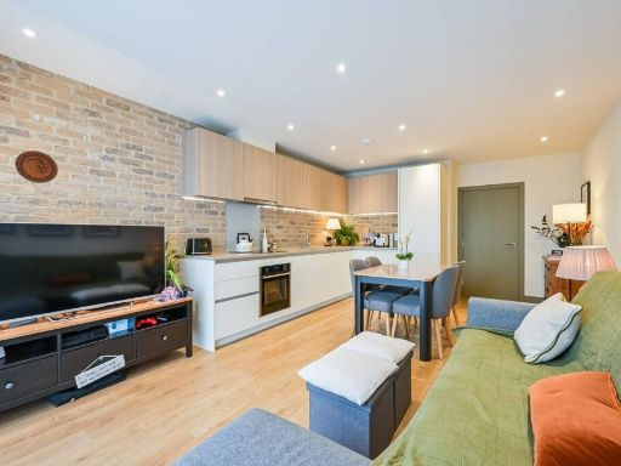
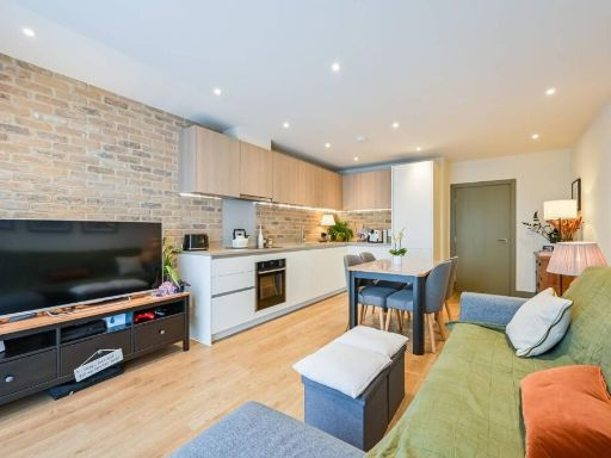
- decorative plate [15,149,59,184]
